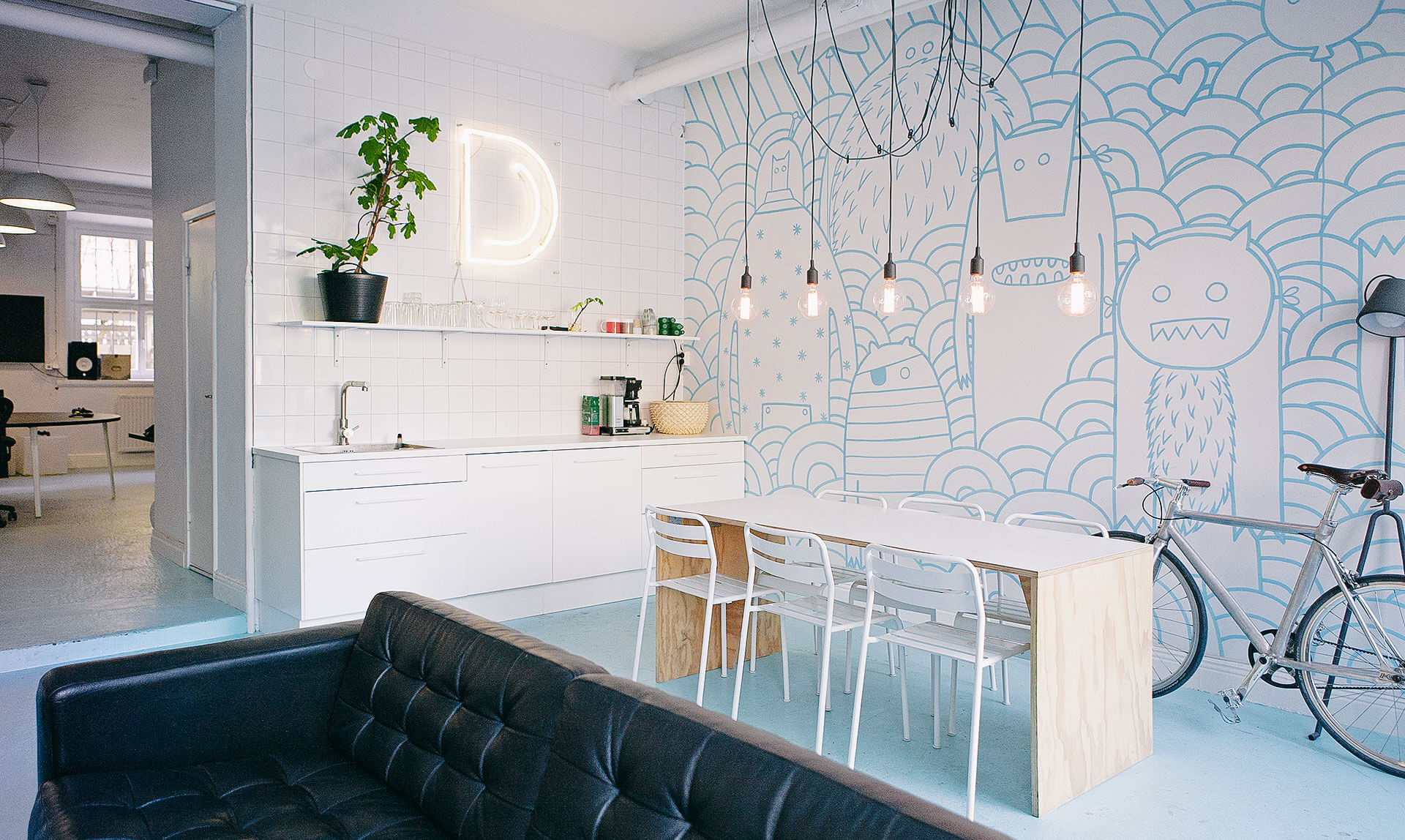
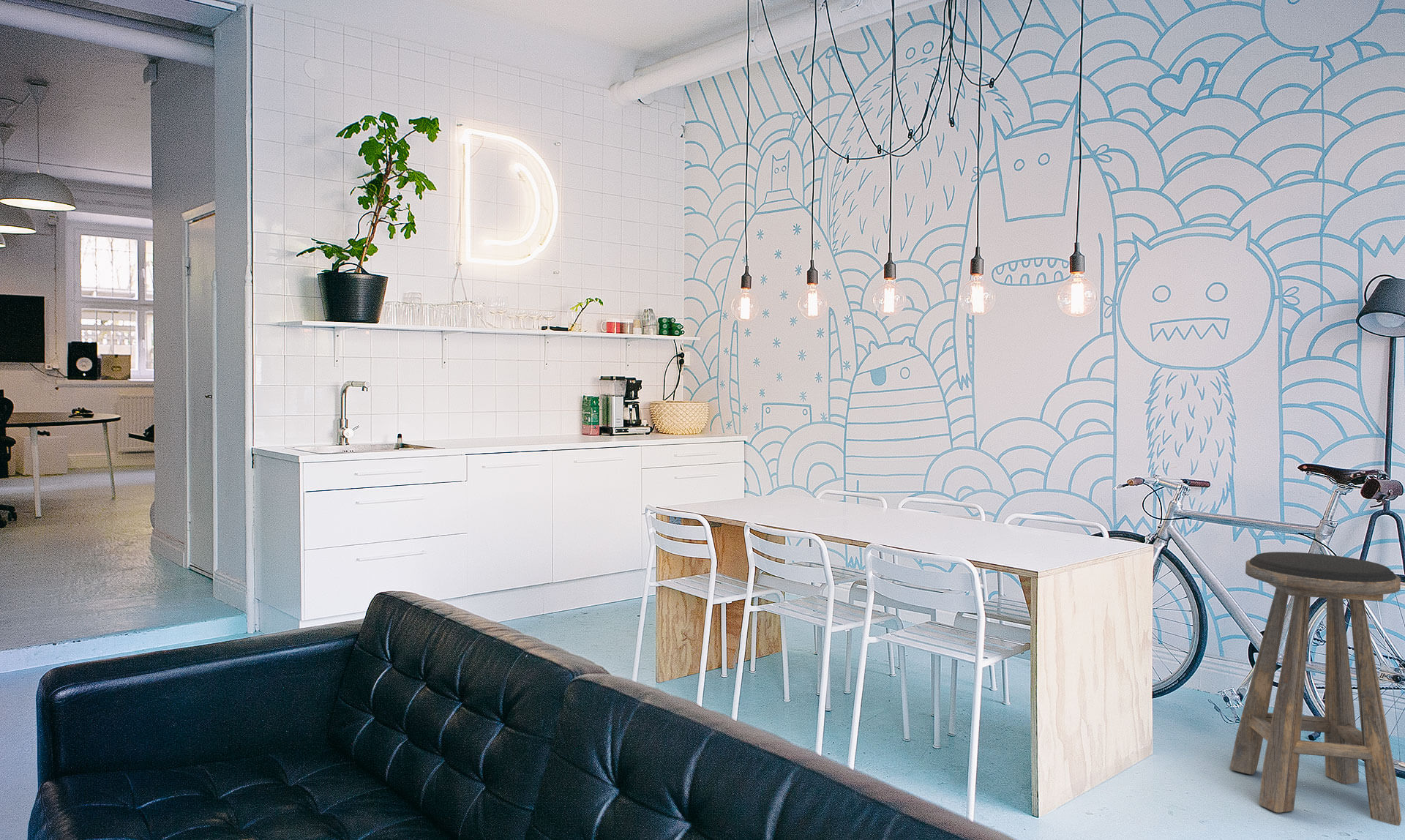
+ stool [1229,551,1402,827]
